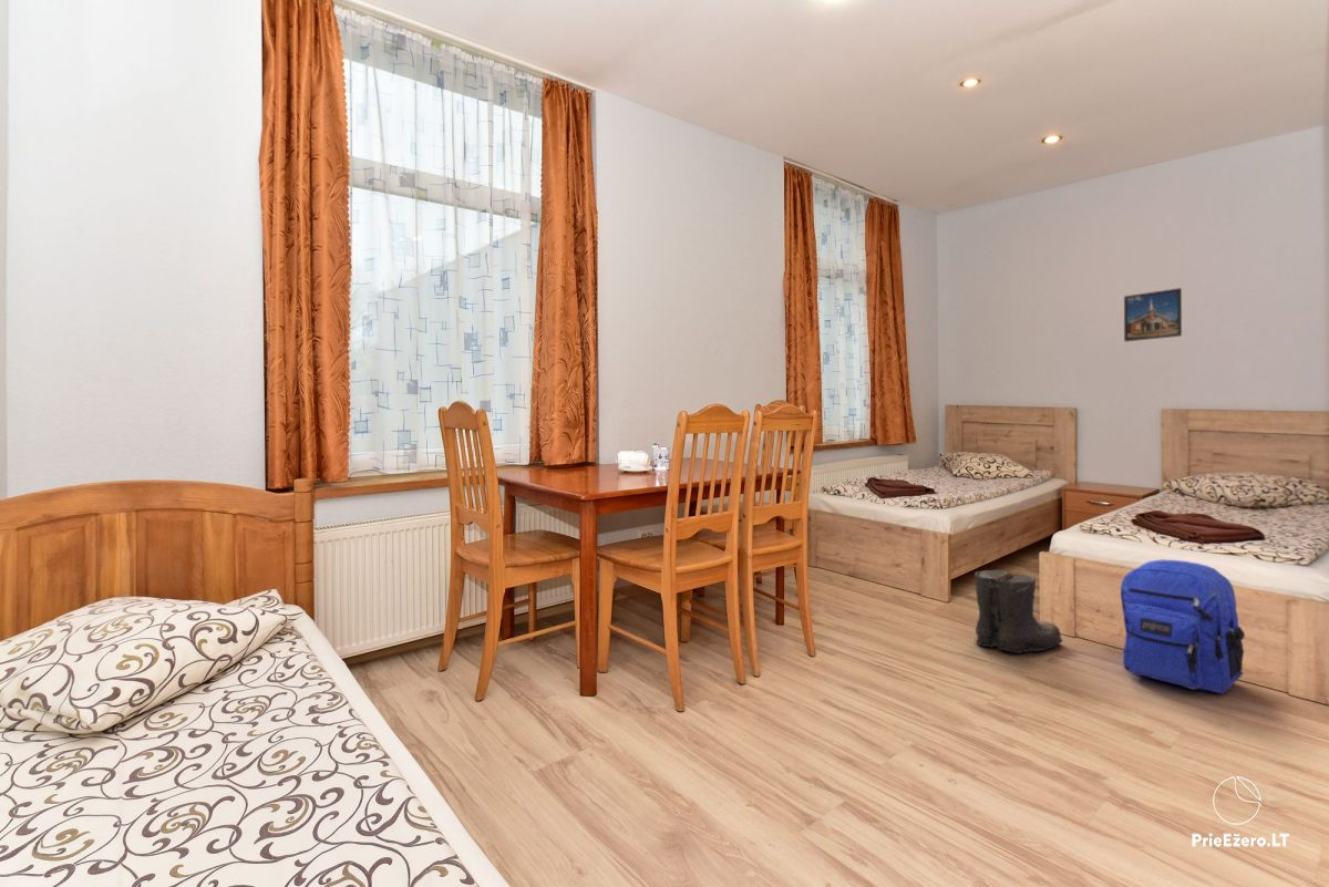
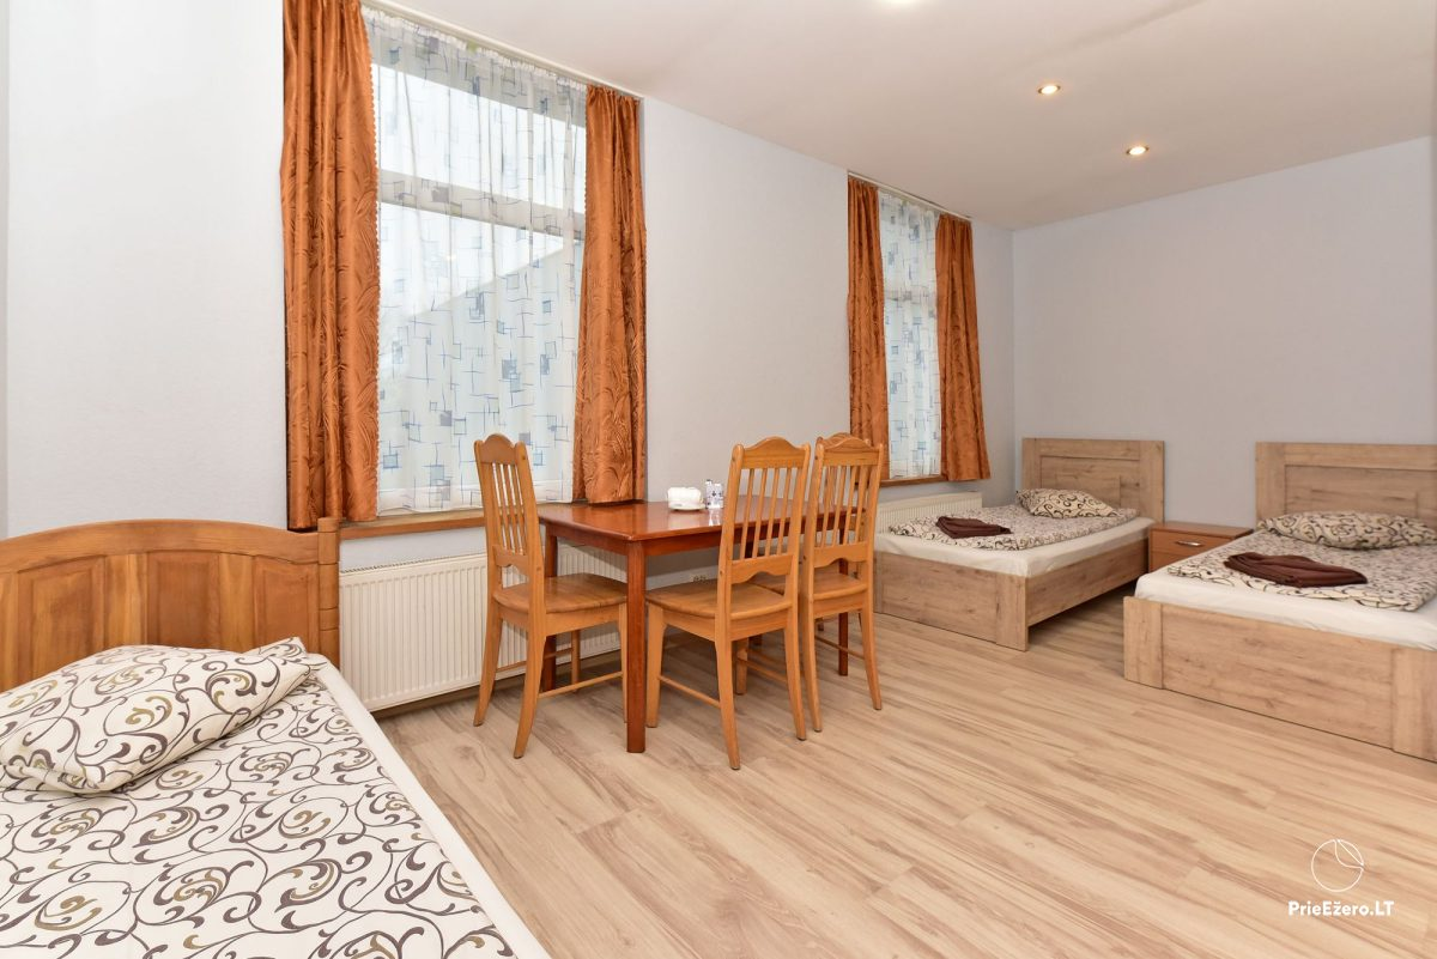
- boots [973,569,1064,654]
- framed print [1123,287,1183,343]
- backpack [1120,558,1246,694]
